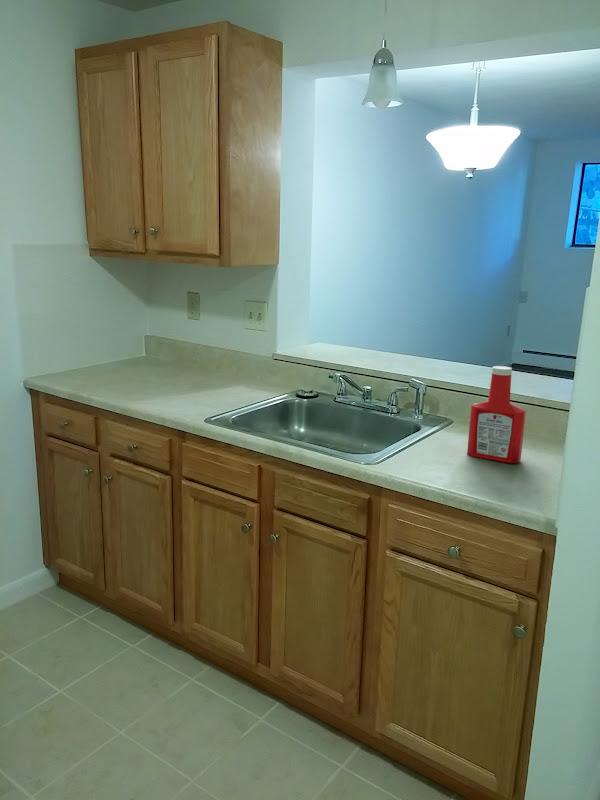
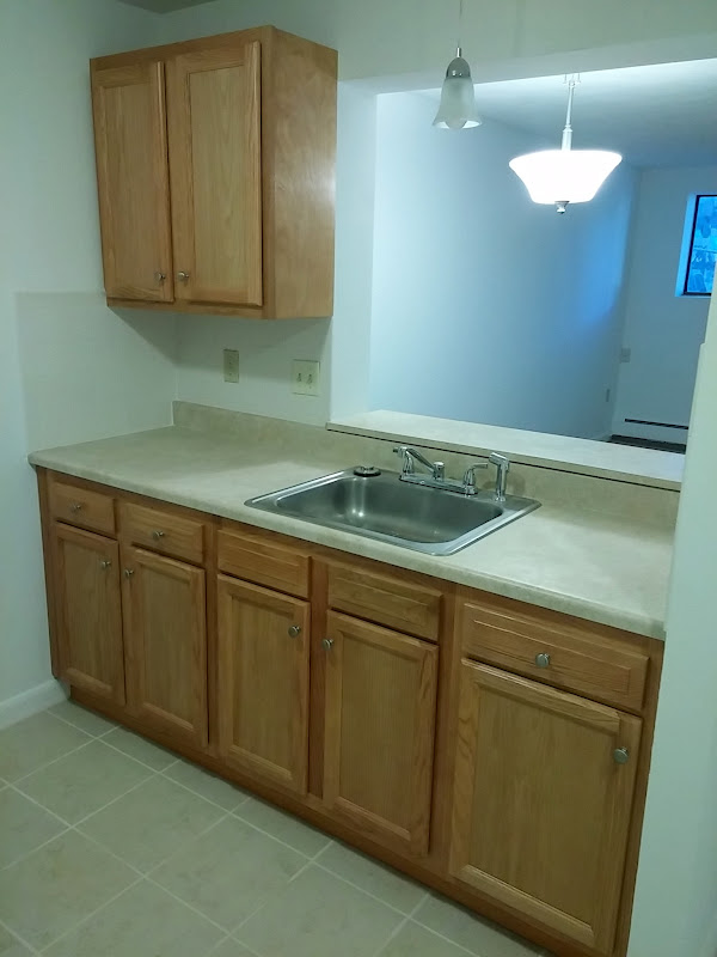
- soap bottle [466,365,527,464]
